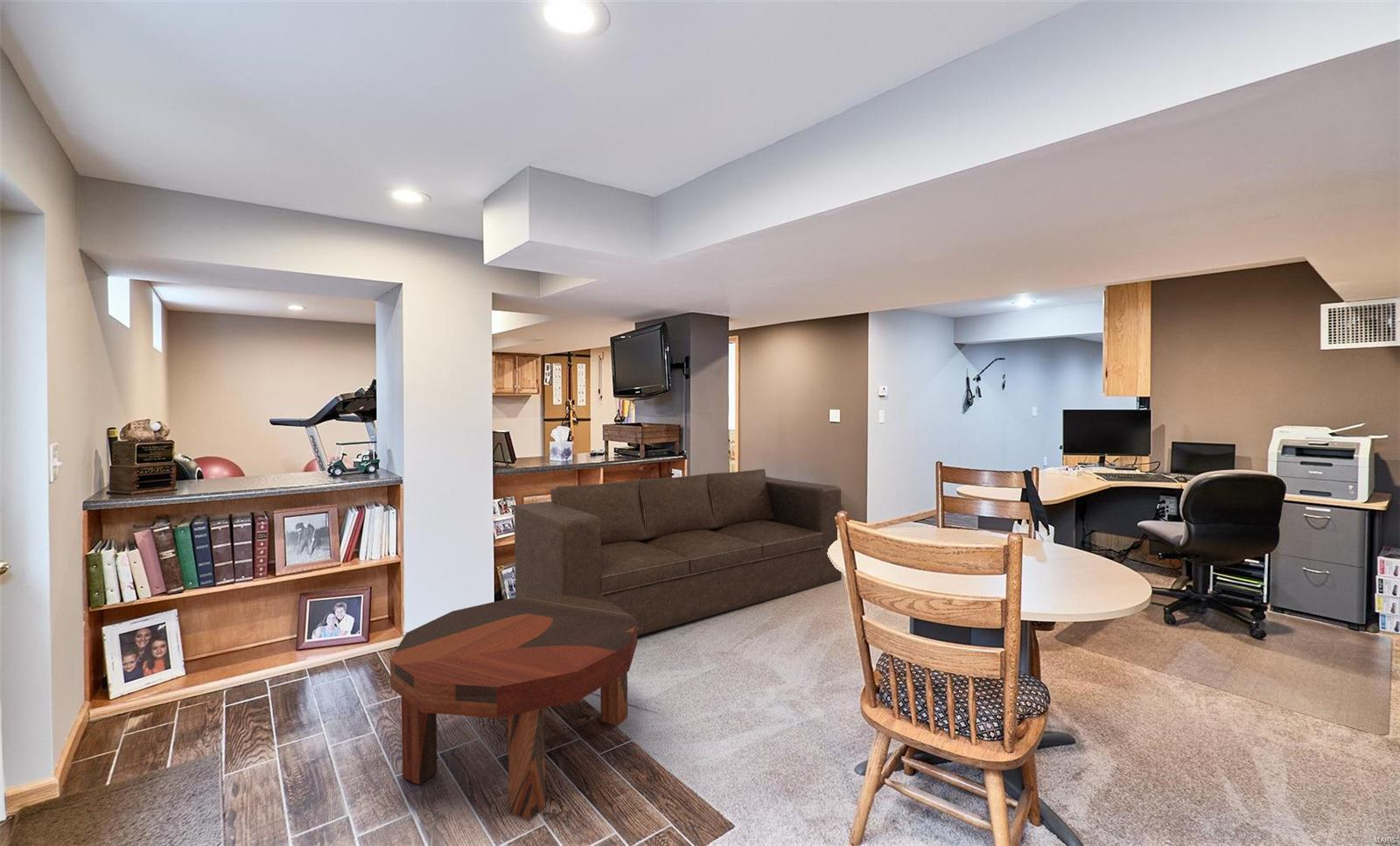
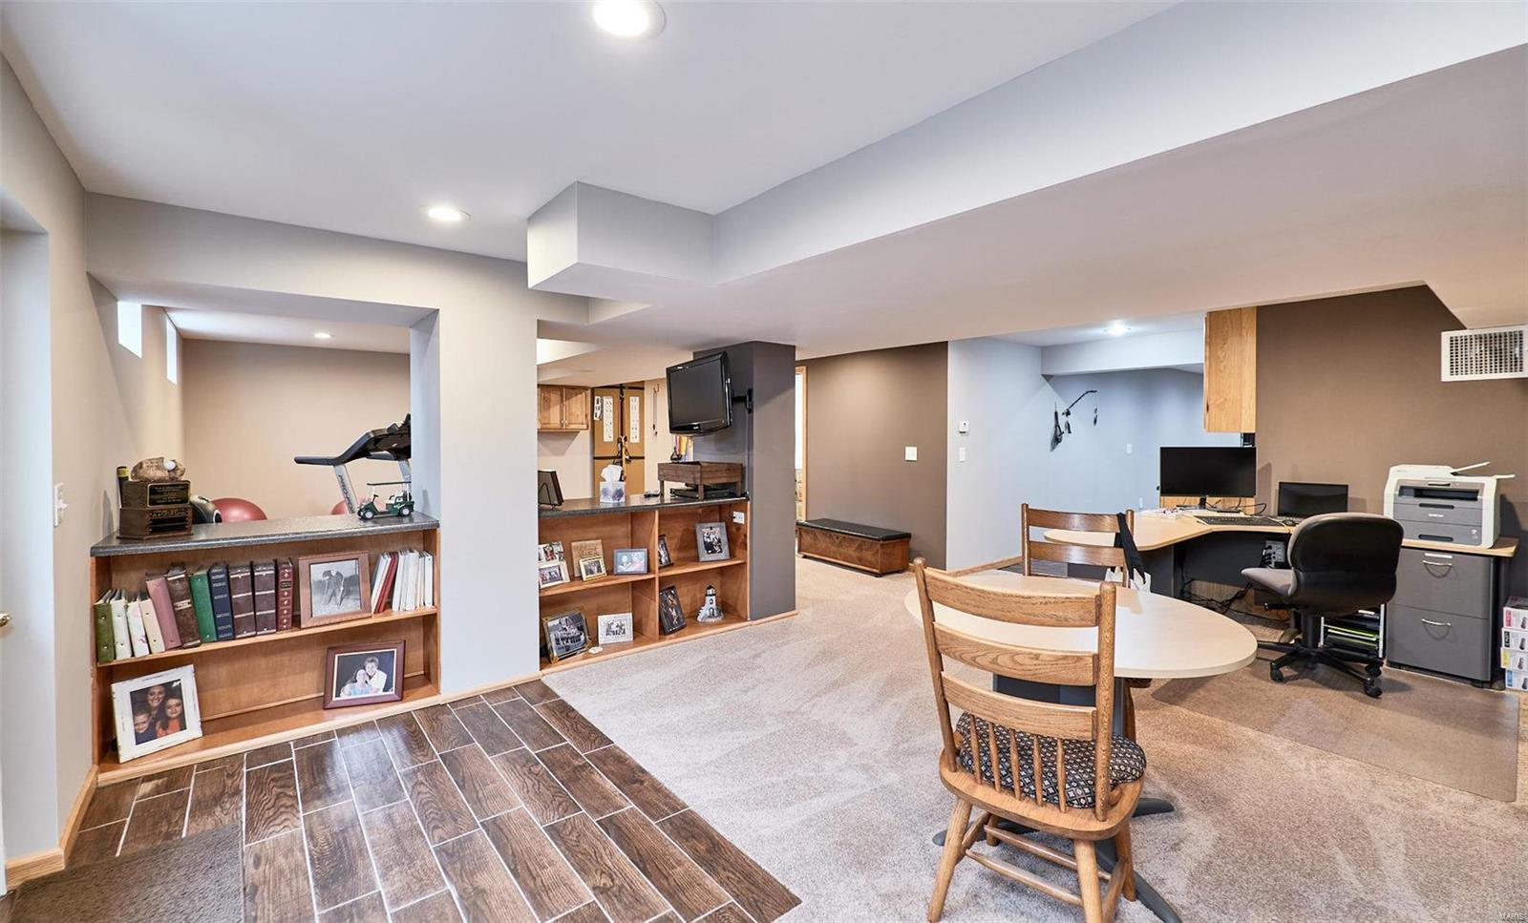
- coffee table [389,596,638,821]
- sofa [514,468,843,637]
